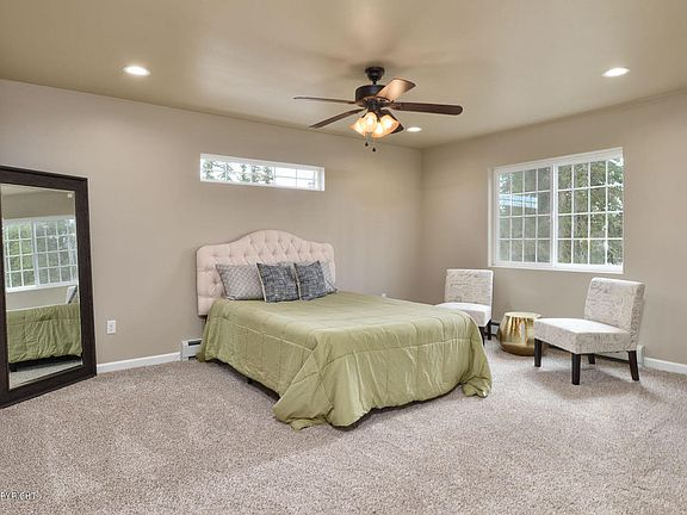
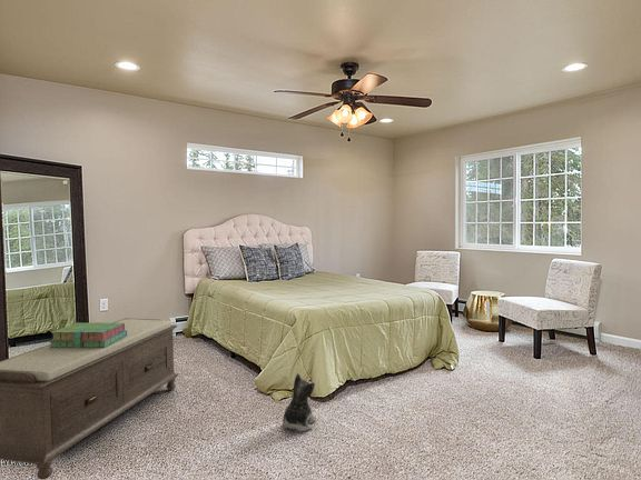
+ bench [0,317,179,480]
+ stack of books [48,321,127,348]
+ plush toy [282,372,317,432]
